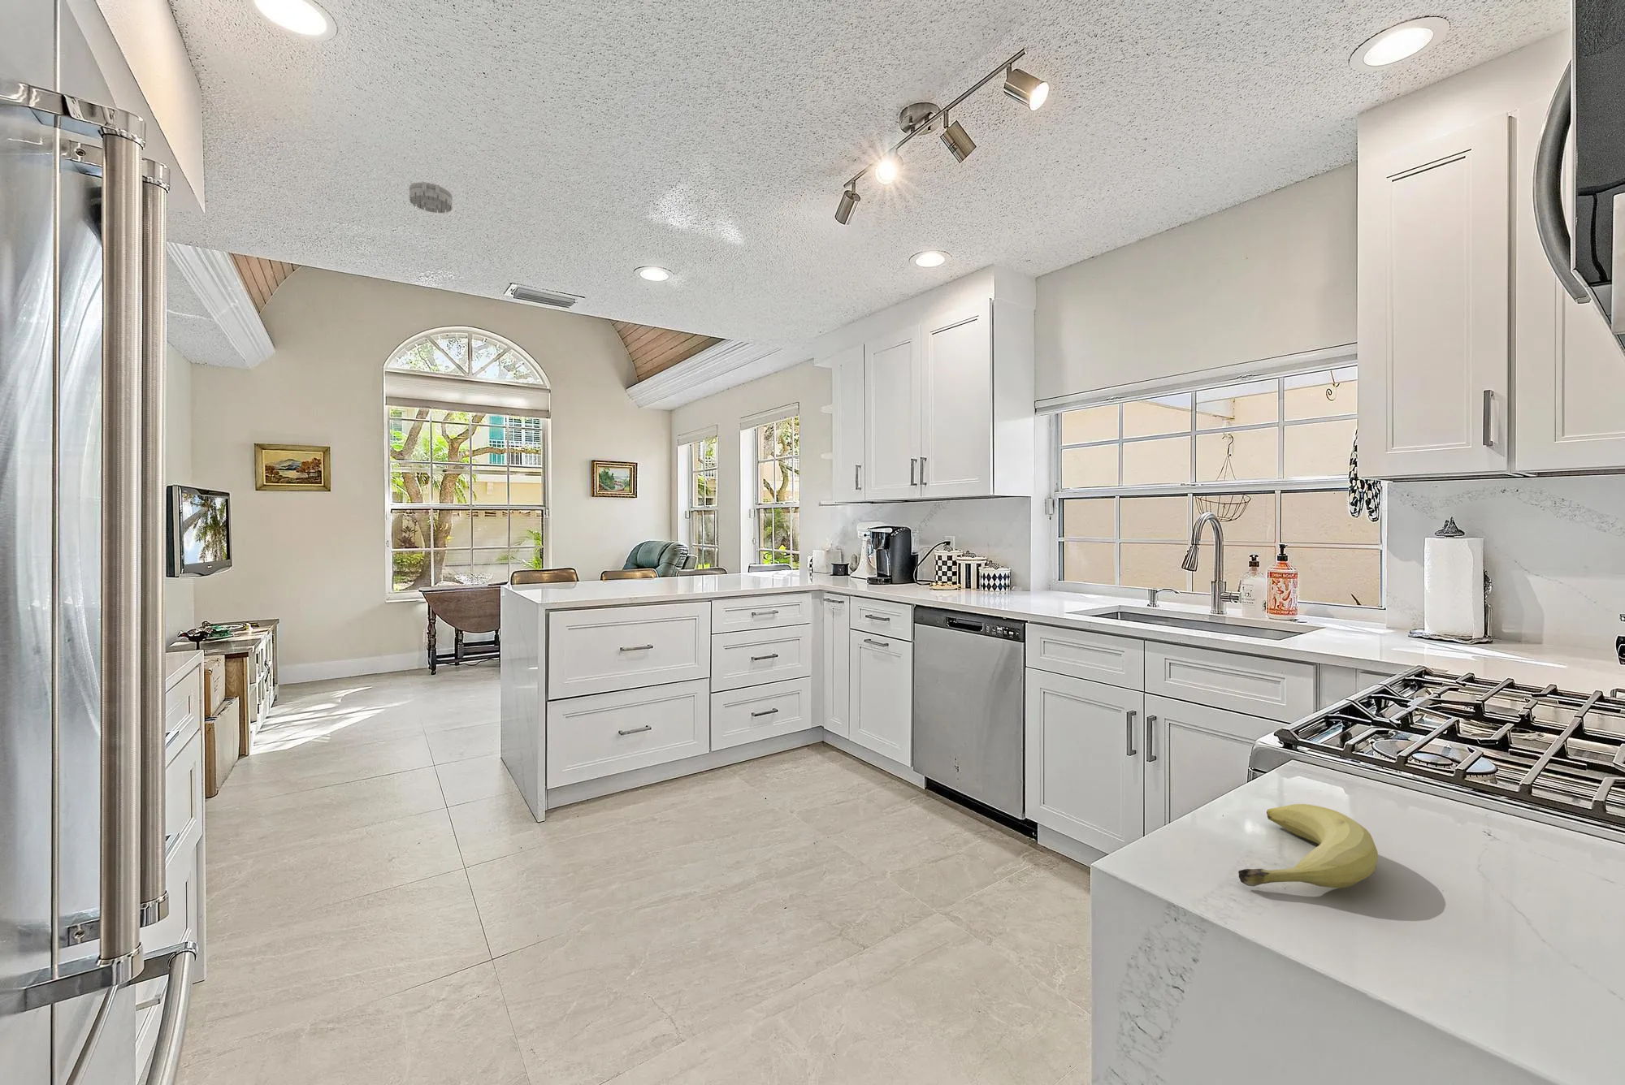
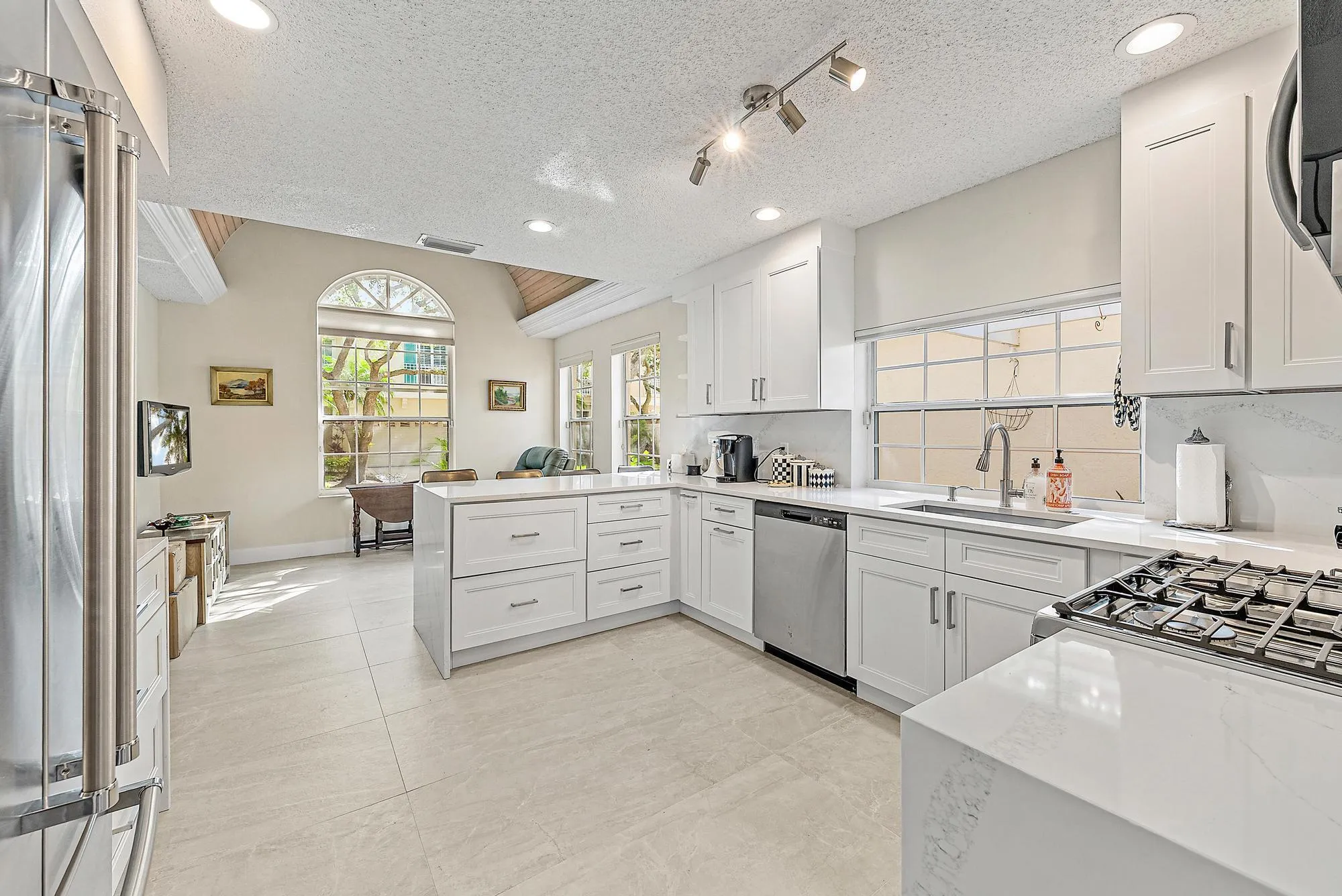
- fruit [1238,803,1379,889]
- smoke detector [409,182,453,213]
